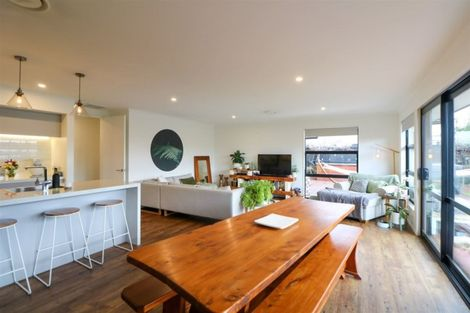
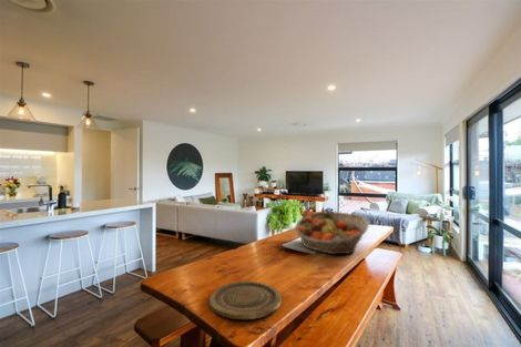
+ plate [208,280,283,320]
+ fruit basket [293,211,370,255]
